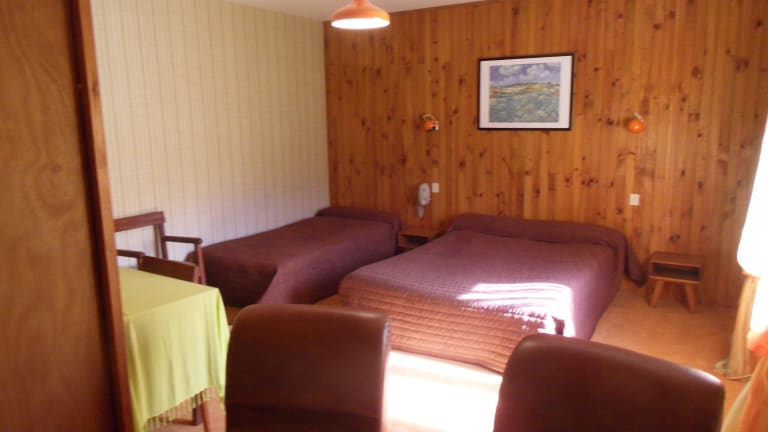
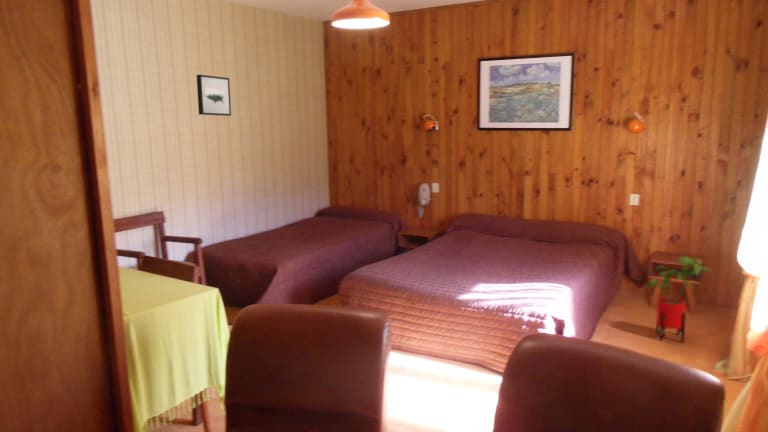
+ wall art [196,74,232,117]
+ house plant [647,256,712,343]
